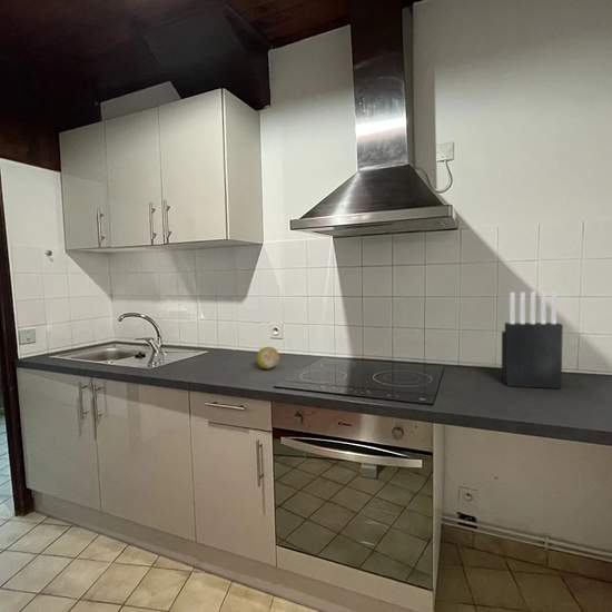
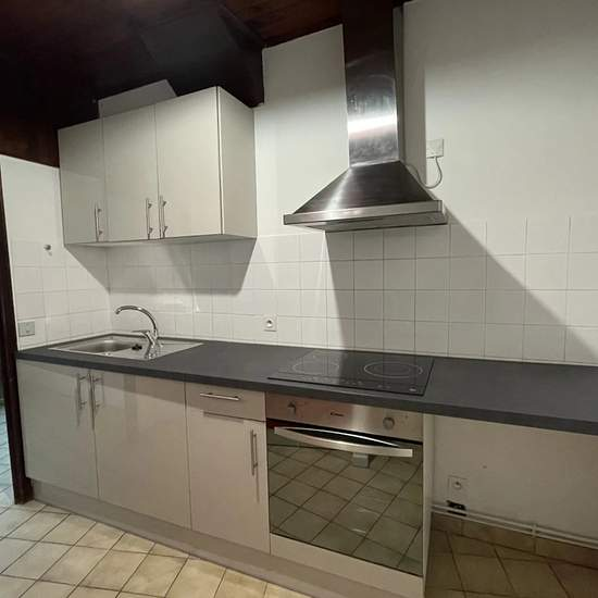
- fruit [256,346,280,369]
- knife block [501,290,564,389]
